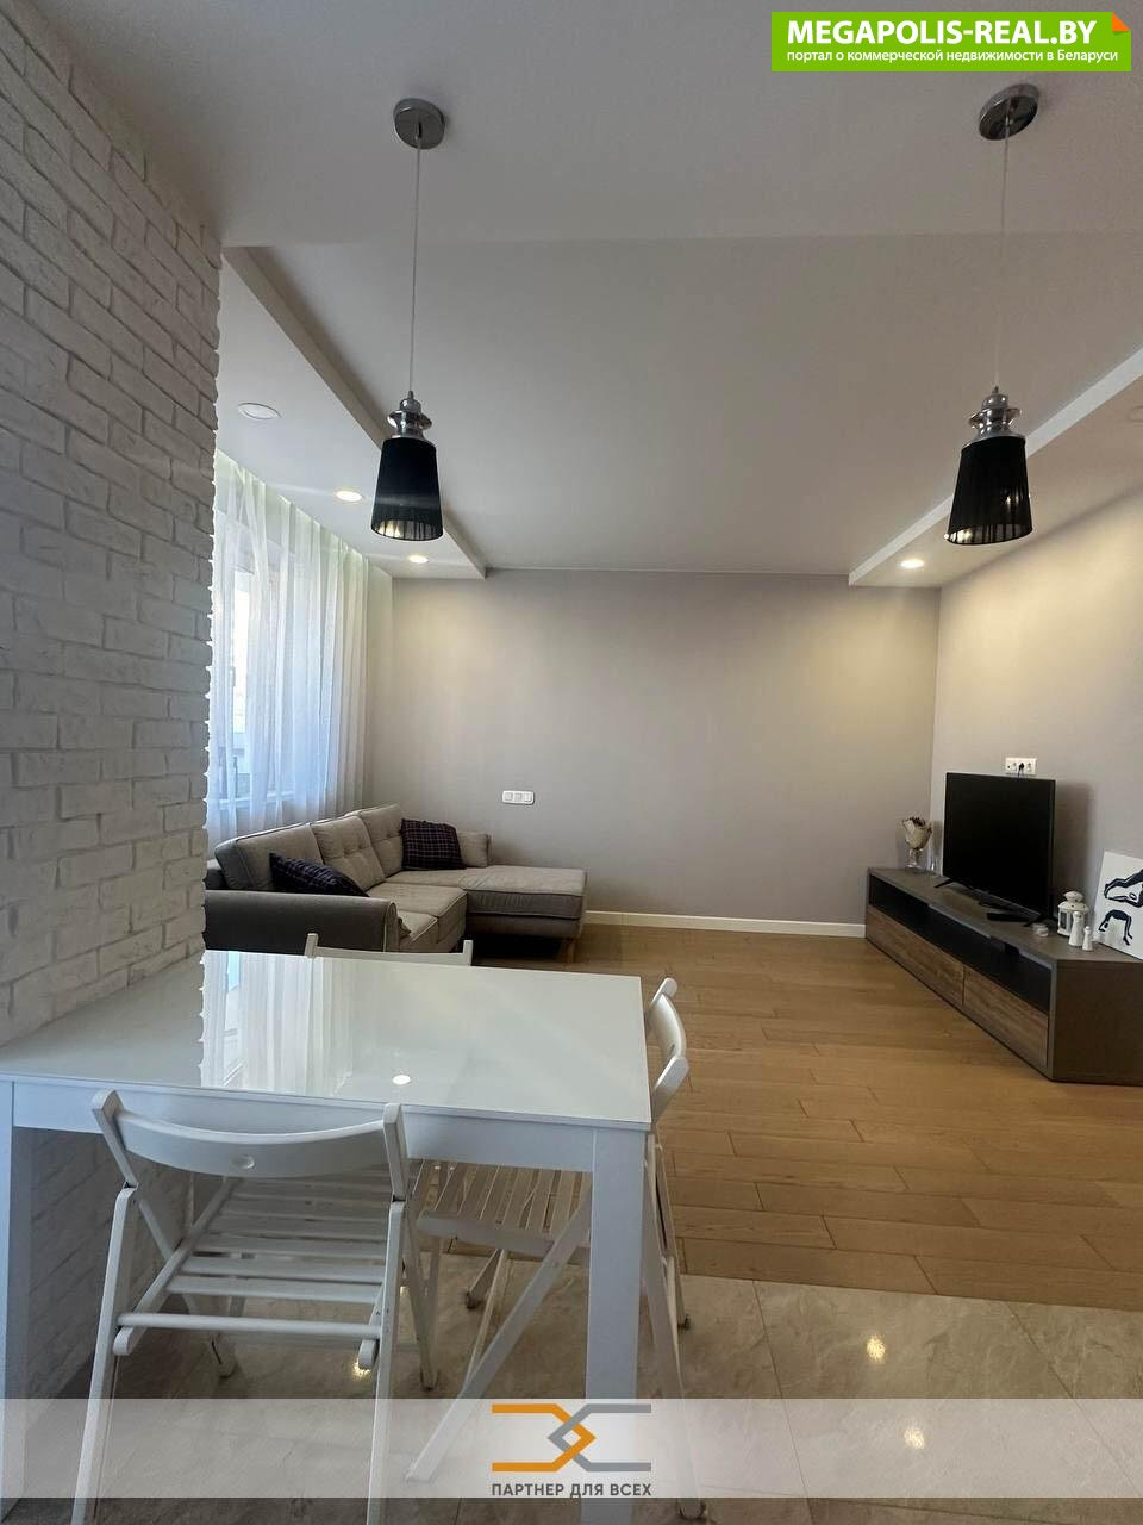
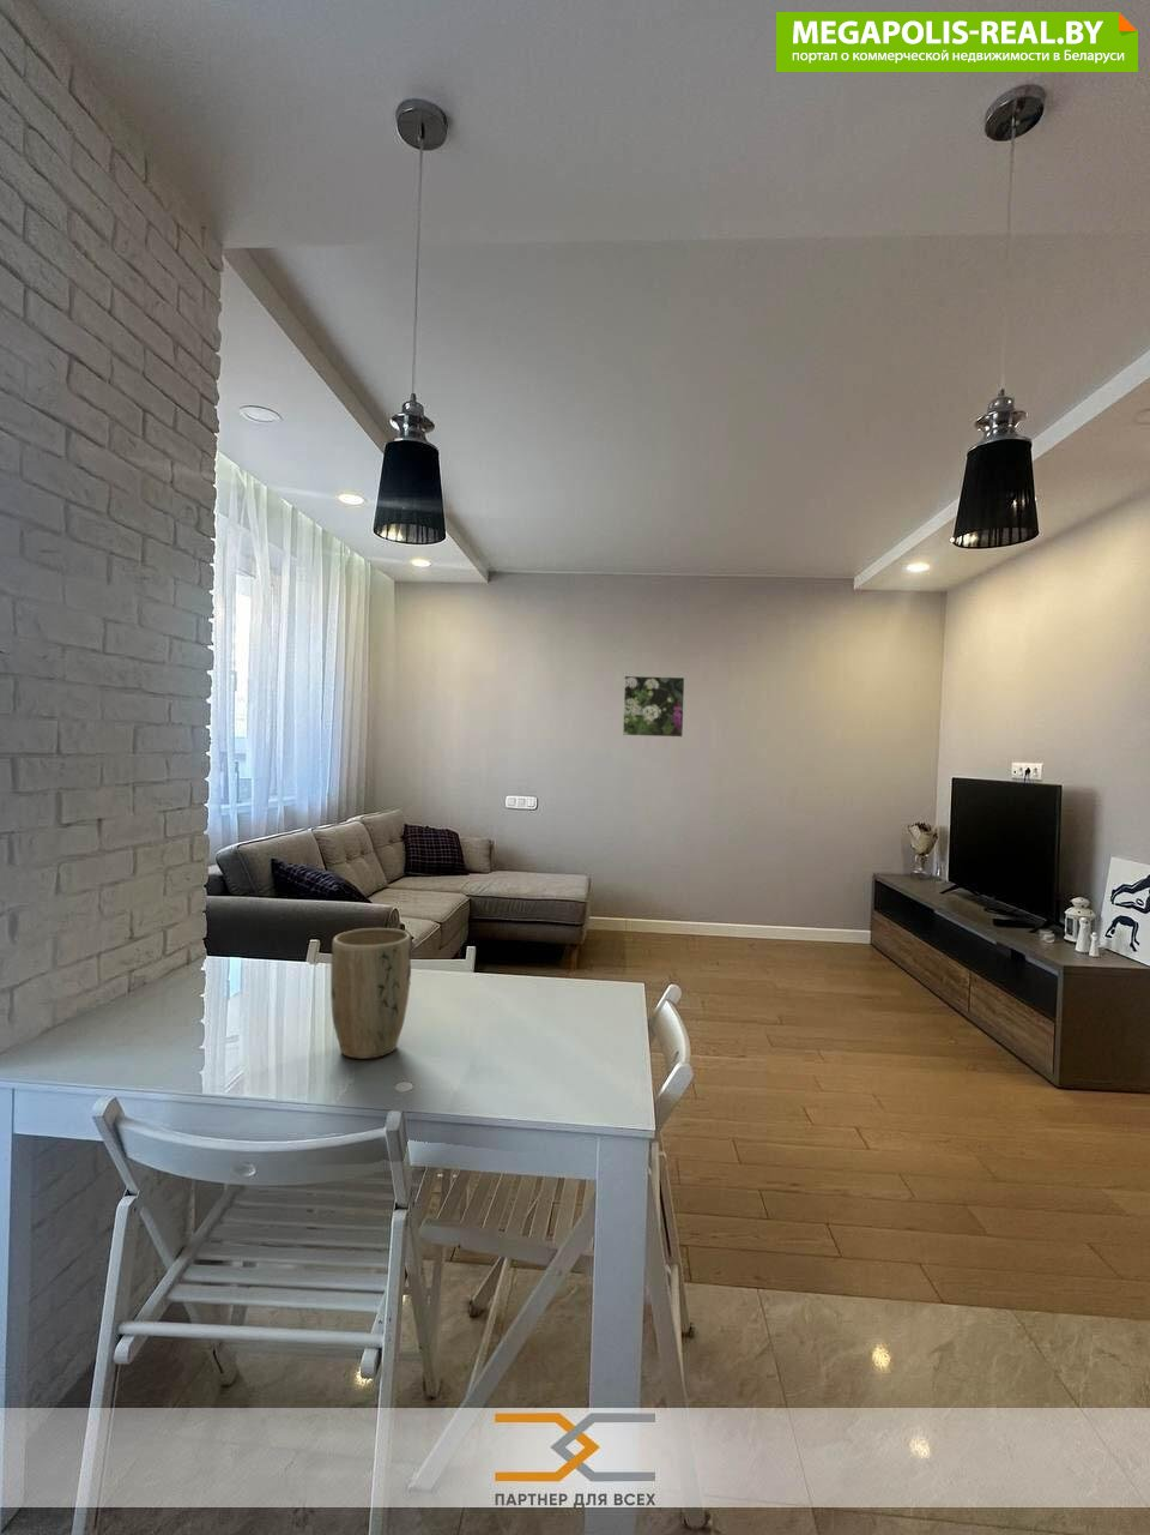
+ plant pot [330,927,412,1060]
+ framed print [622,676,686,738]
